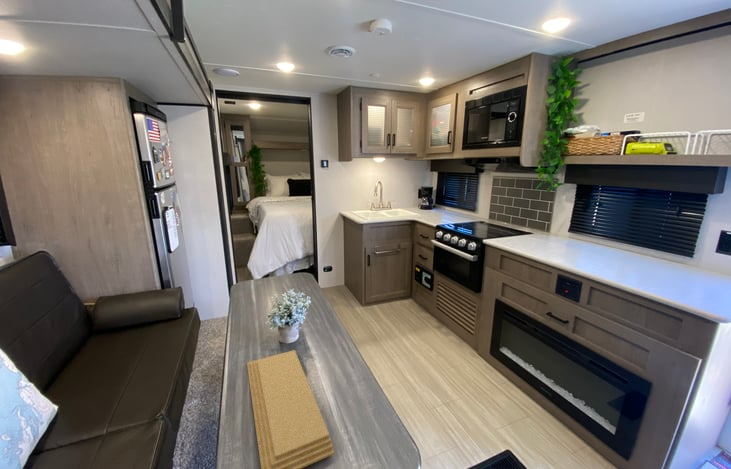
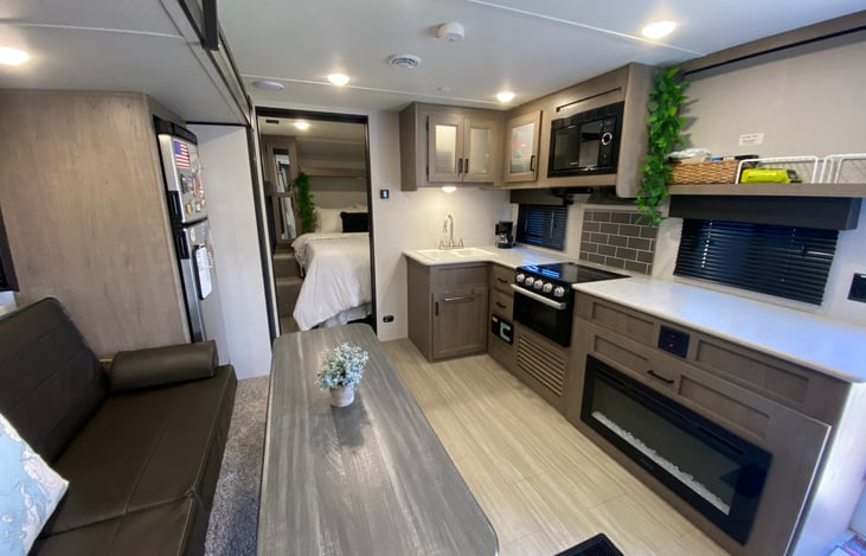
- cutting board [246,349,335,469]
